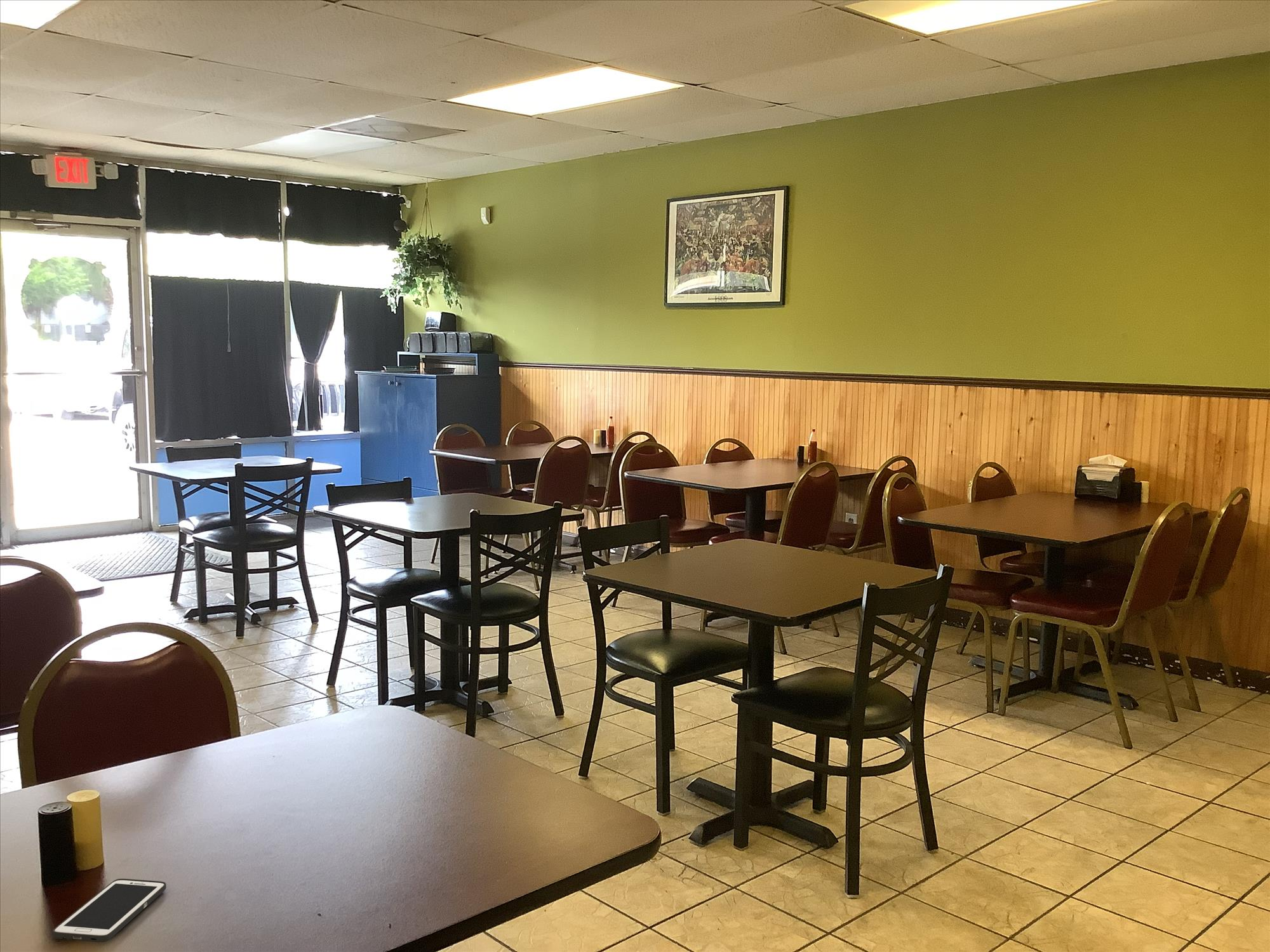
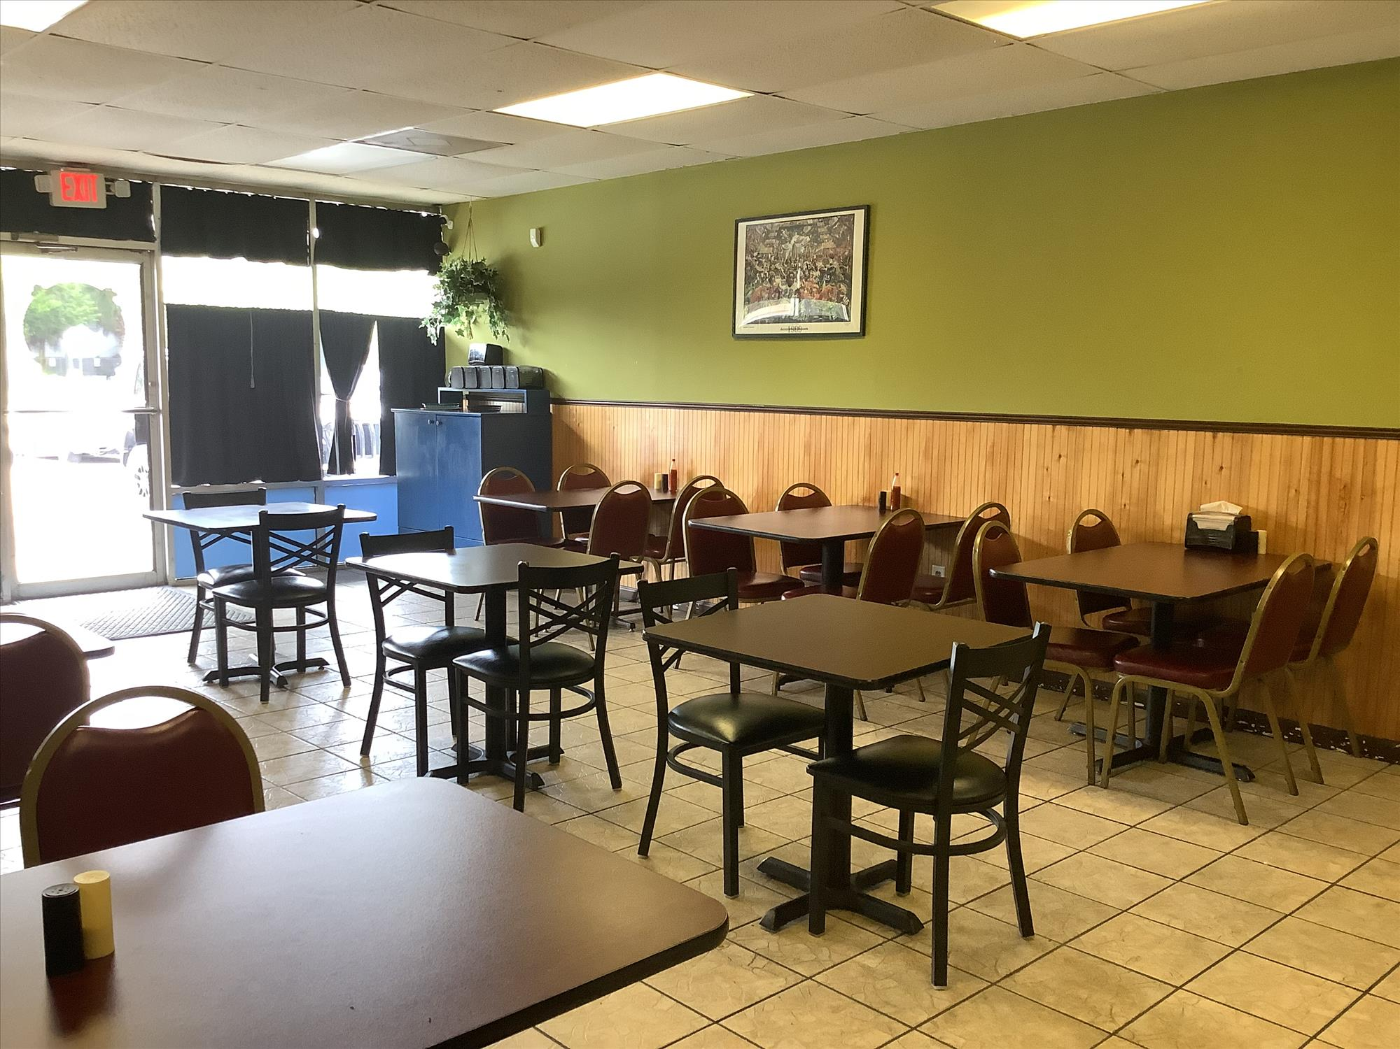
- cell phone [51,878,167,942]
